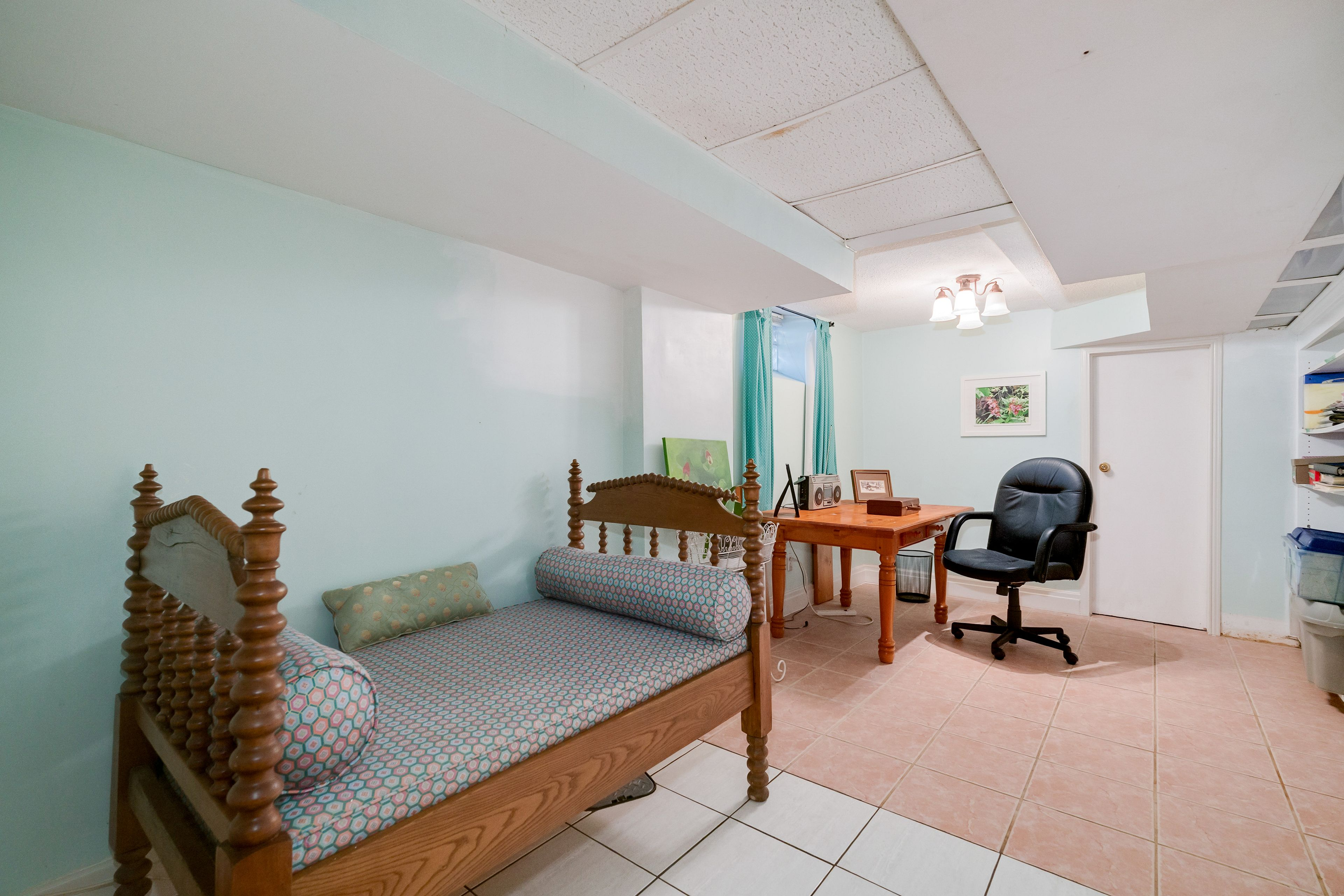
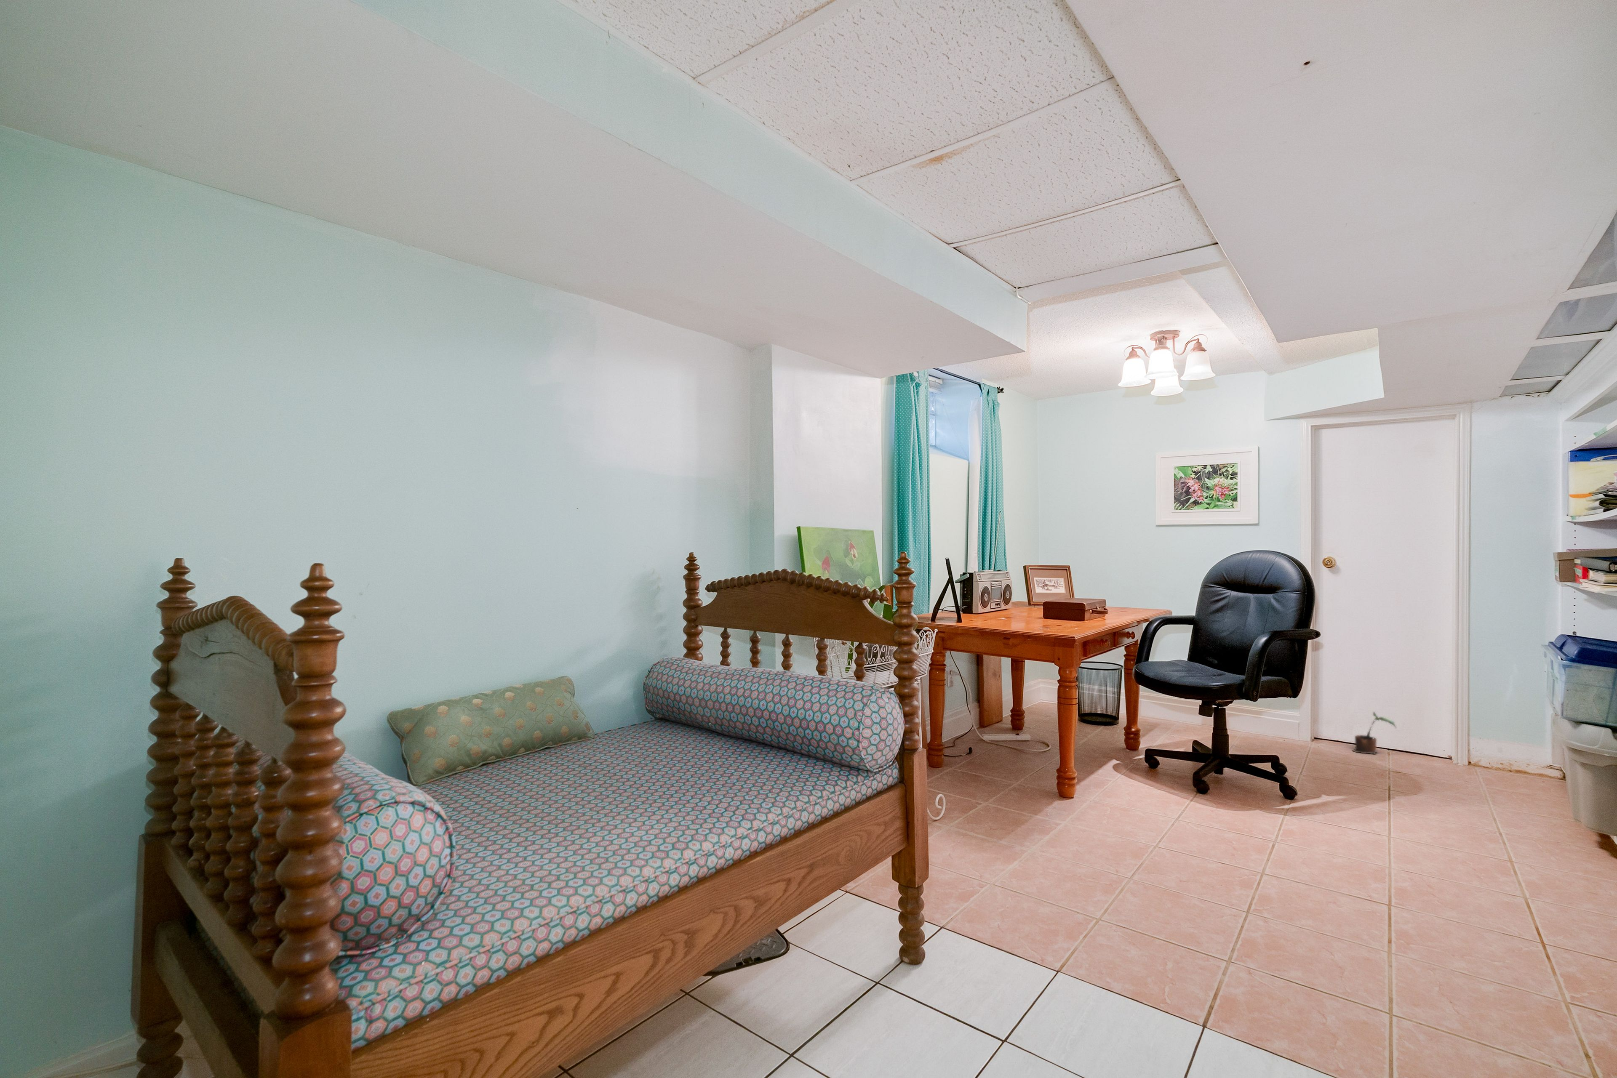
+ potted plant [1351,711,1397,754]
